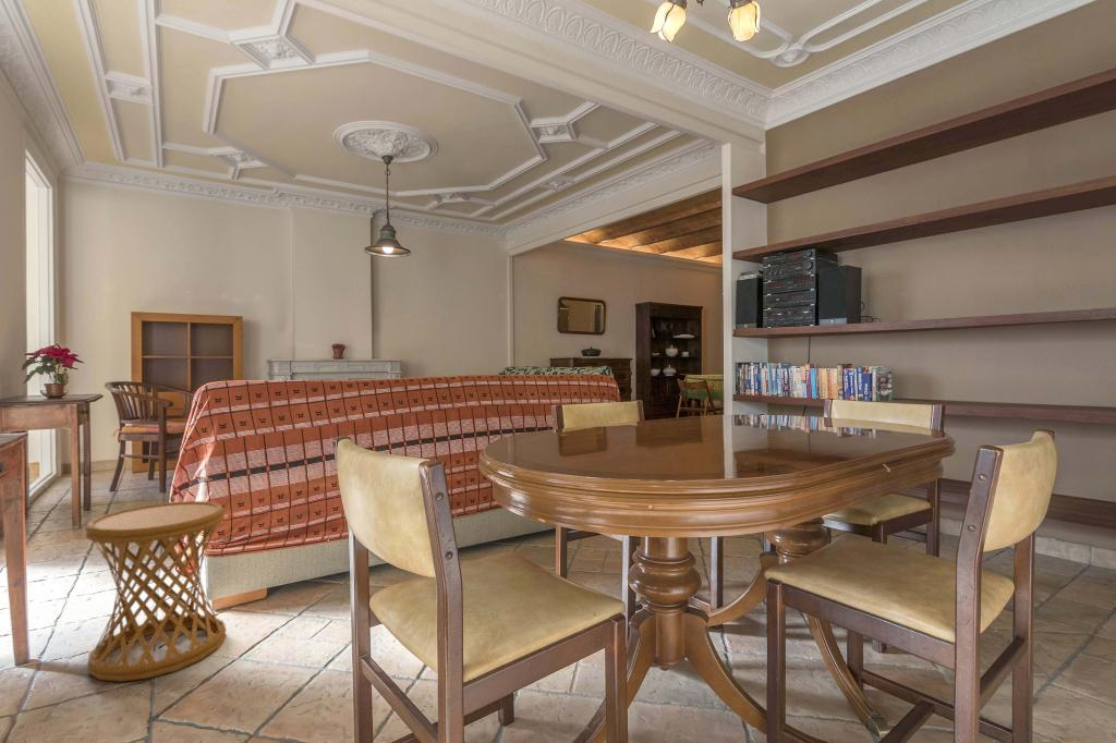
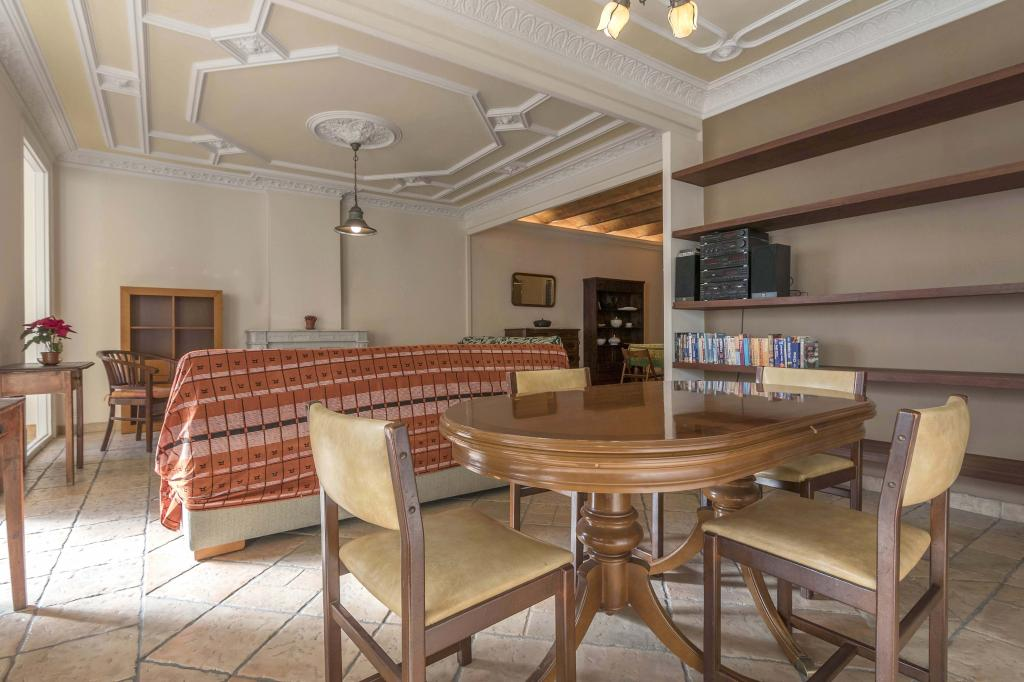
- side table [85,500,227,683]
